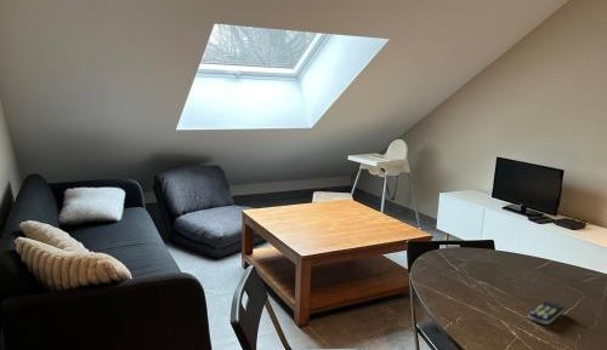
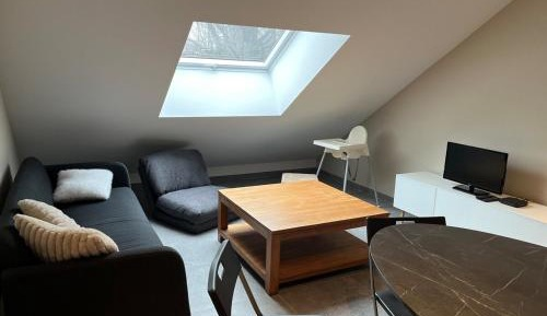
- remote control [527,300,565,326]
